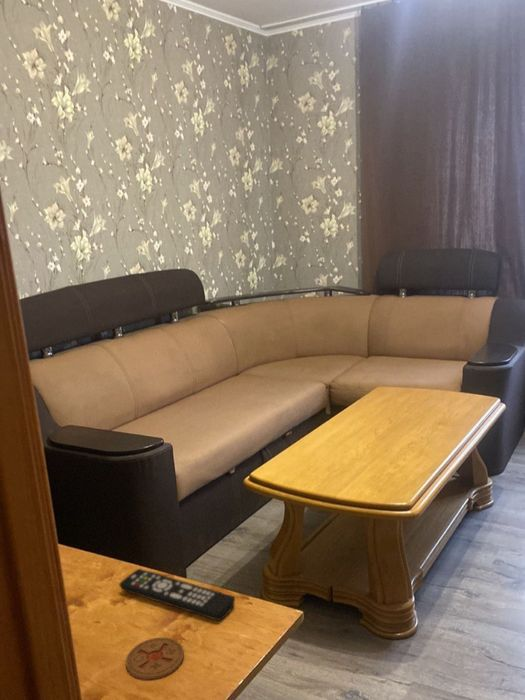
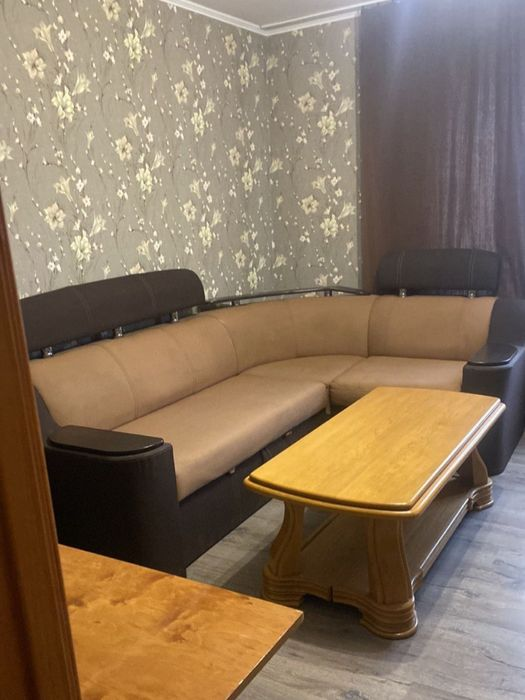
- coaster [125,637,185,680]
- remote control [118,568,236,622]
